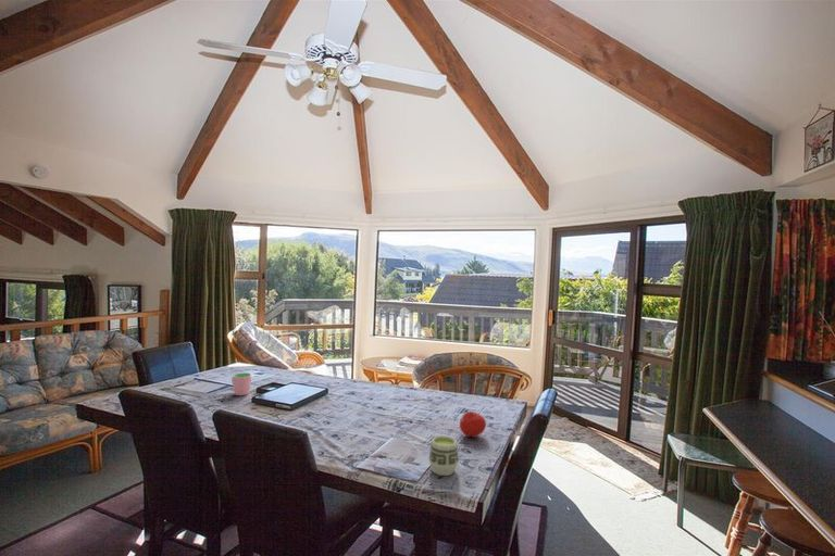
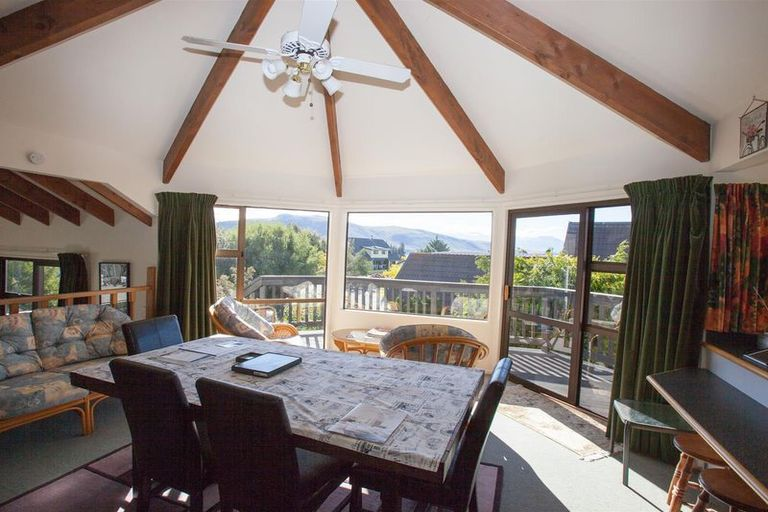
- cup [427,434,460,477]
- fruit [459,410,487,438]
- cup [230,371,252,396]
